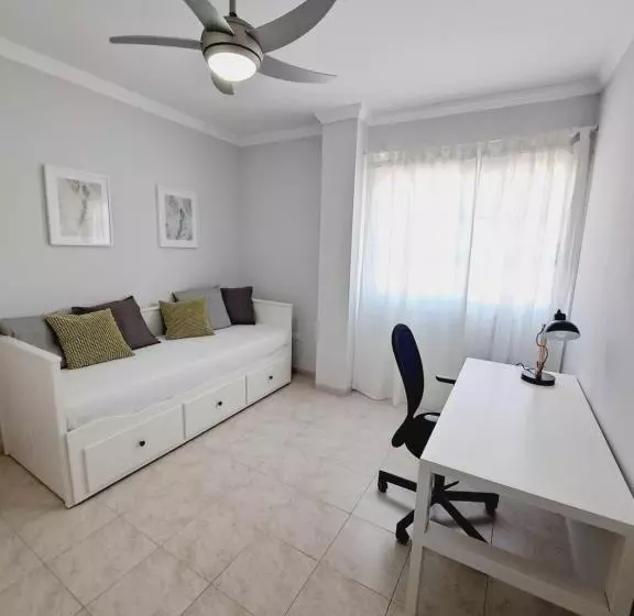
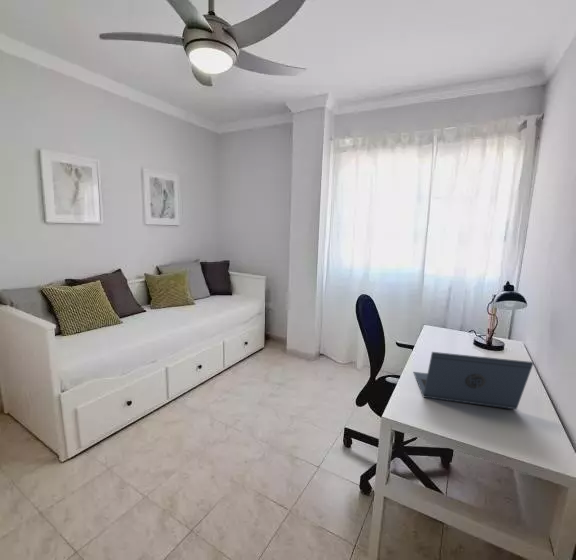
+ laptop [413,351,534,410]
